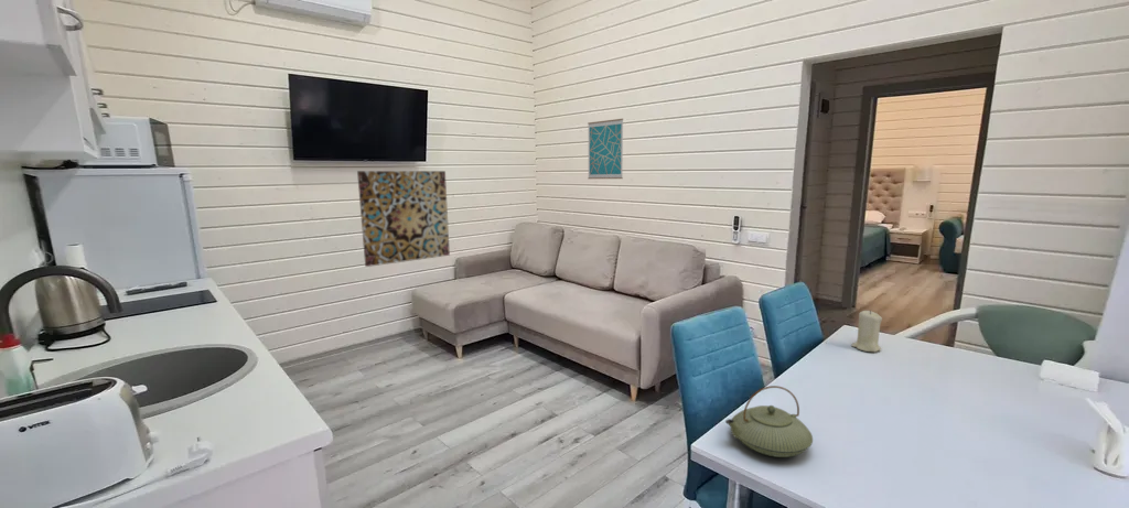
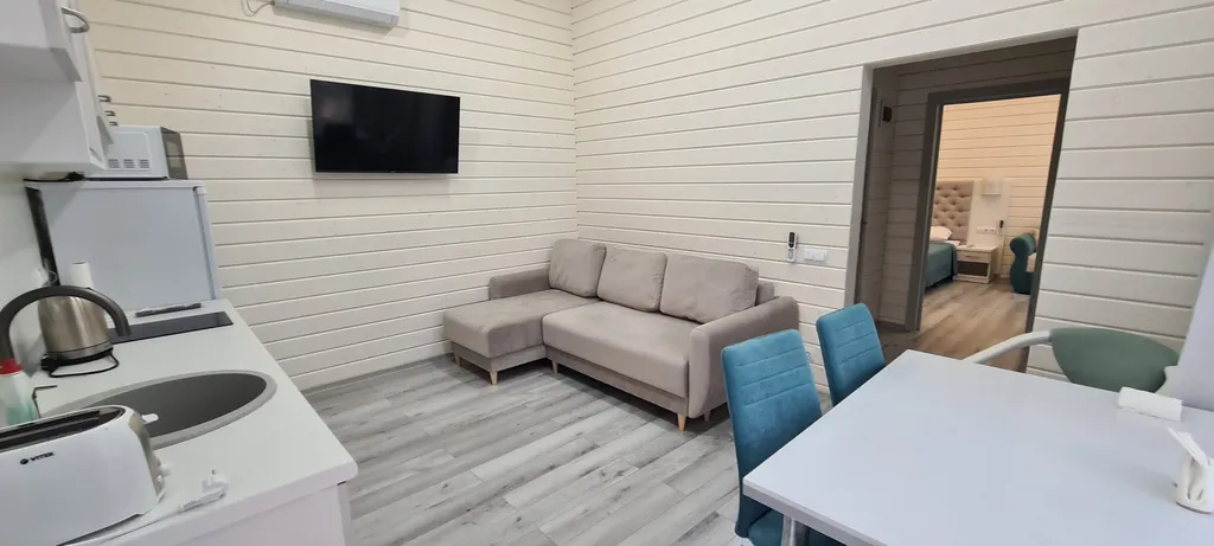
- wall art [587,118,624,180]
- wall art [356,170,451,268]
- teapot [724,385,814,458]
- candle [850,310,883,353]
